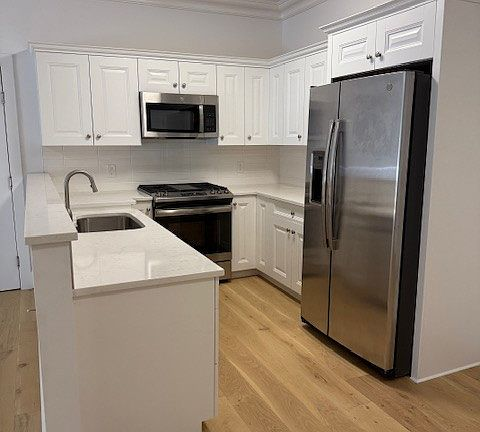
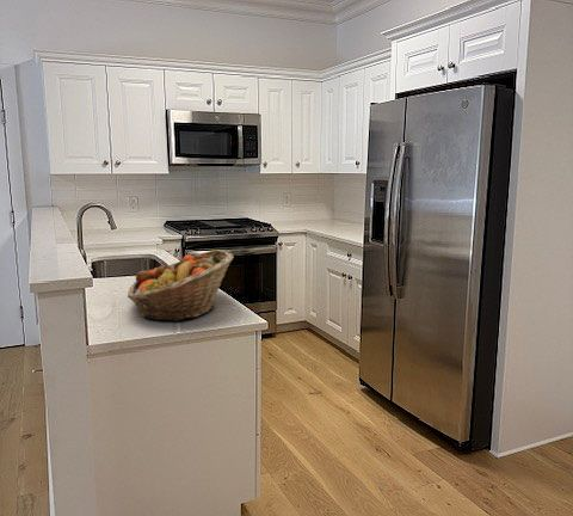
+ fruit basket [127,248,235,322]
